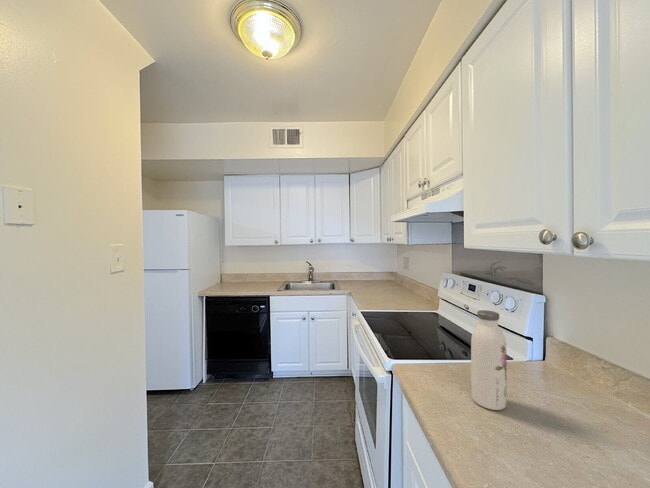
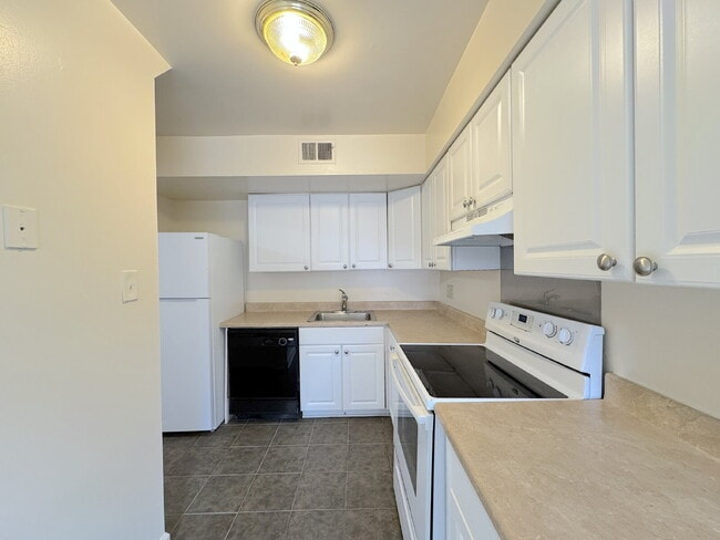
- water bottle [470,309,508,411]
